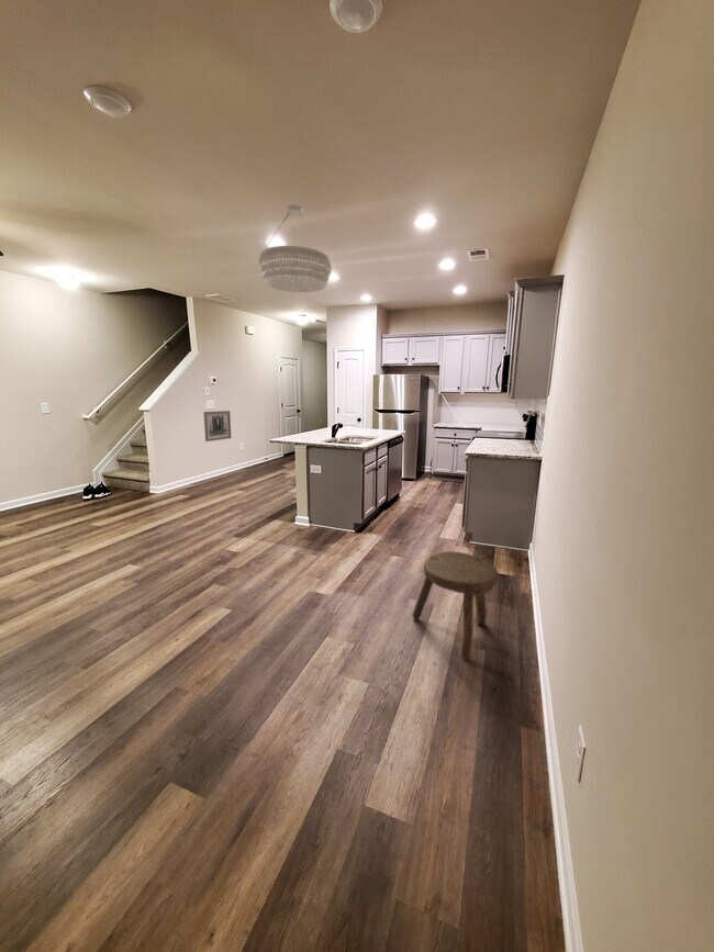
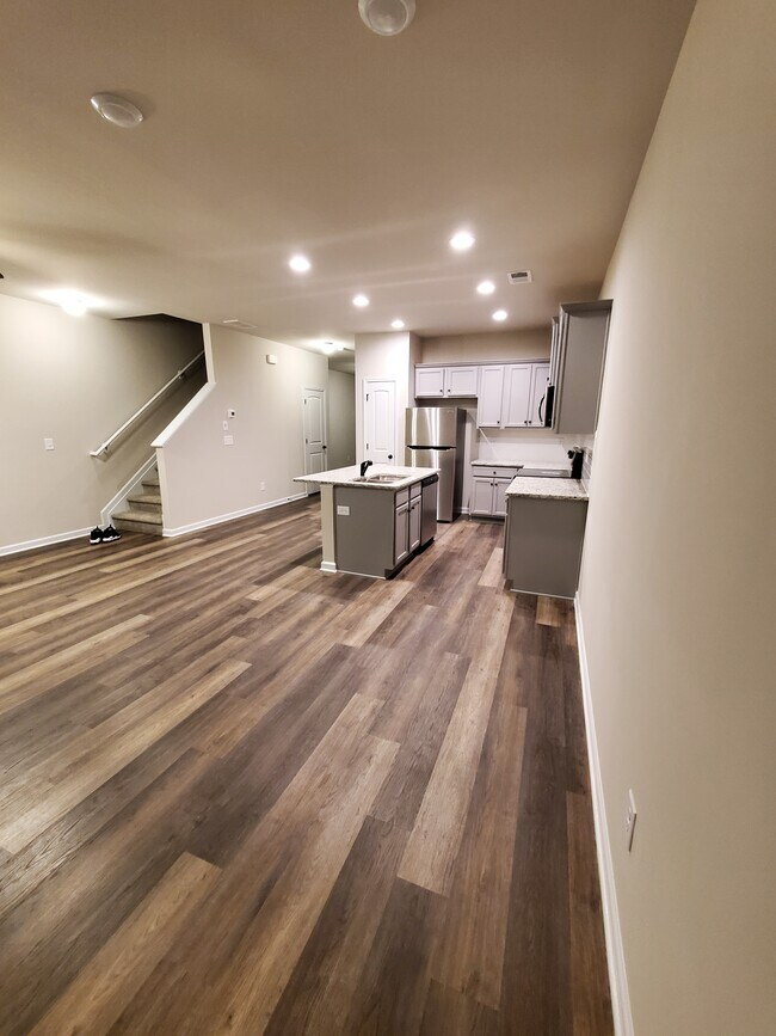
- wall art [203,410,232,443]
- stool [411,550,500,661]
- chandelier [257,203,333,293]
